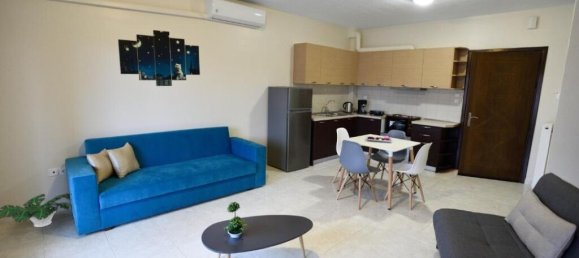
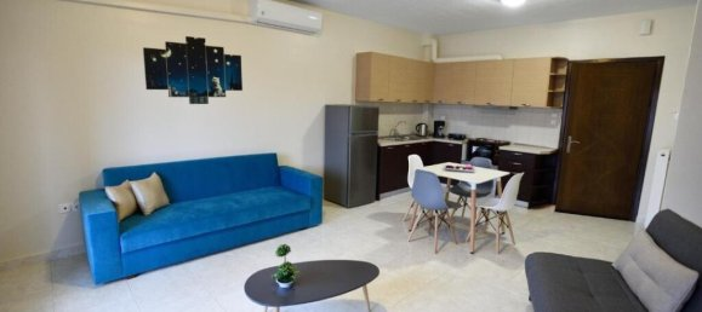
- potted plant [0,192,73,228]
